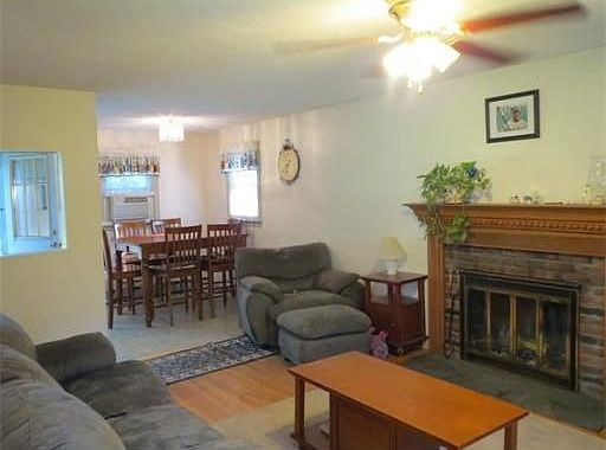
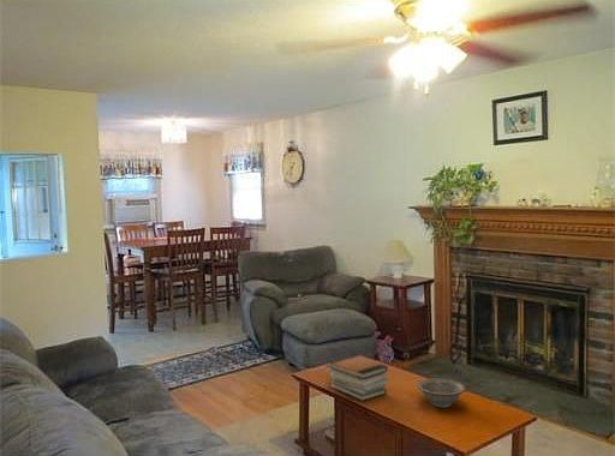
+ decorative bowl [416,377,467,408]
+ book stack [324,354,389,402]
